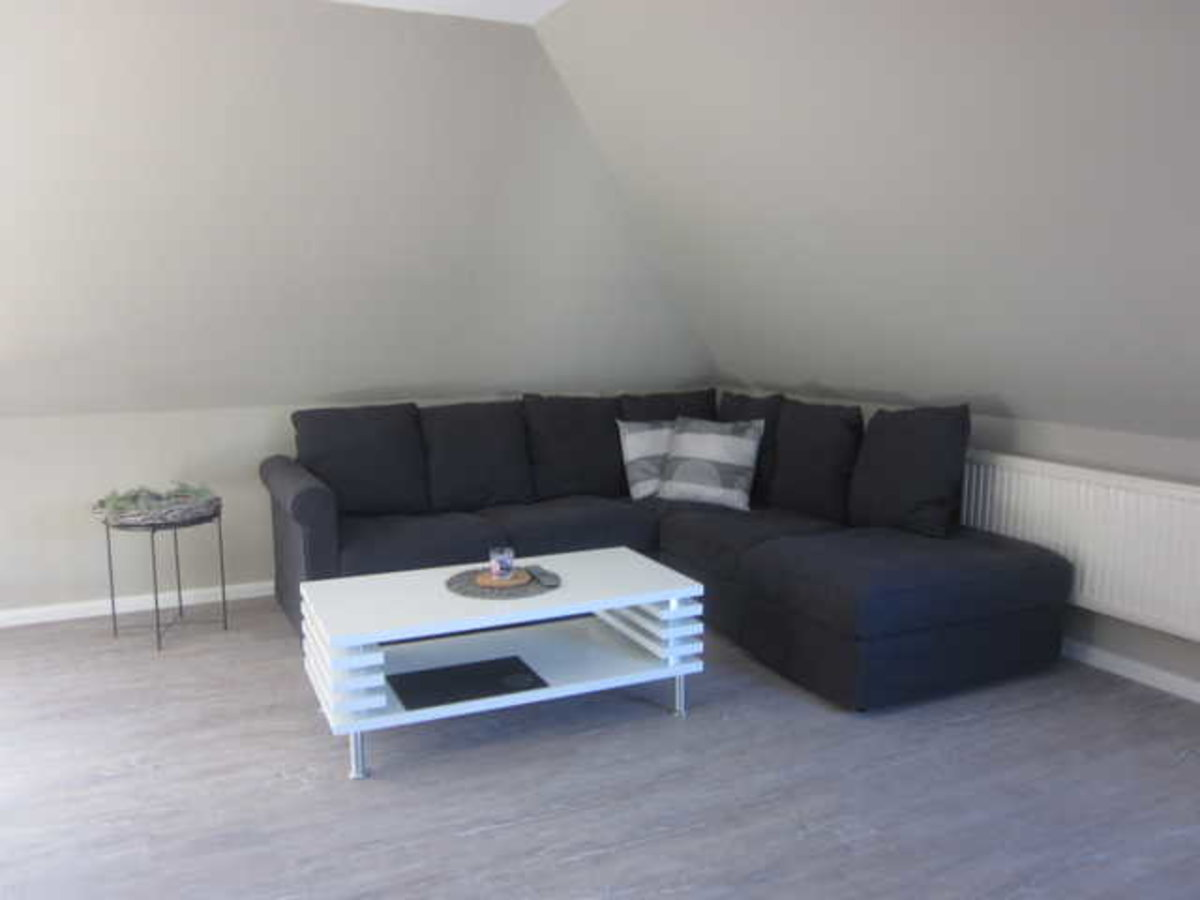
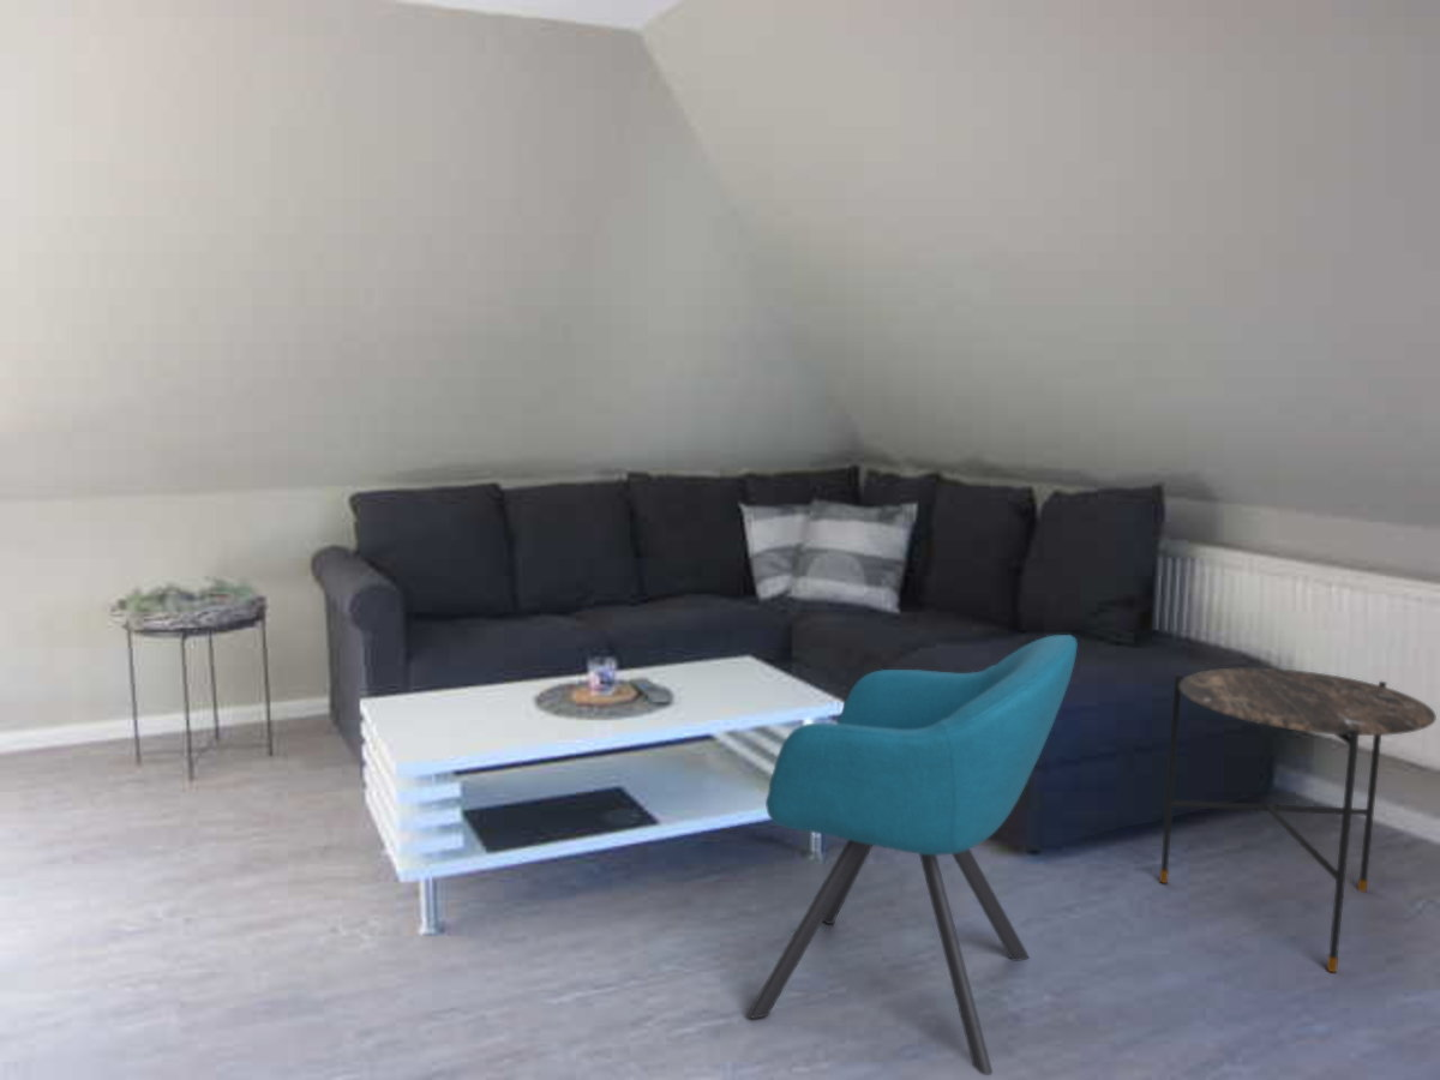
+ side table [1158,667,1438,973]
+ chair [746,634,1078,1076]
